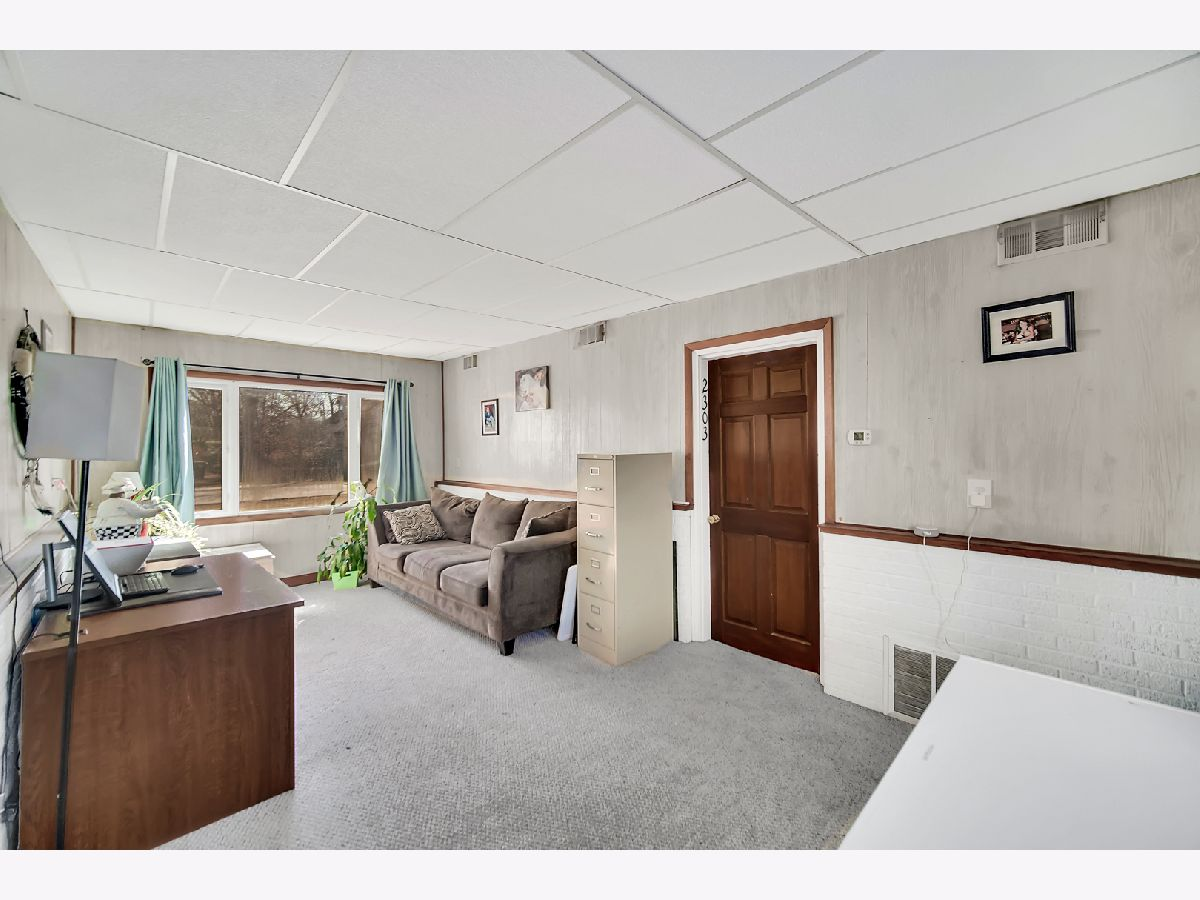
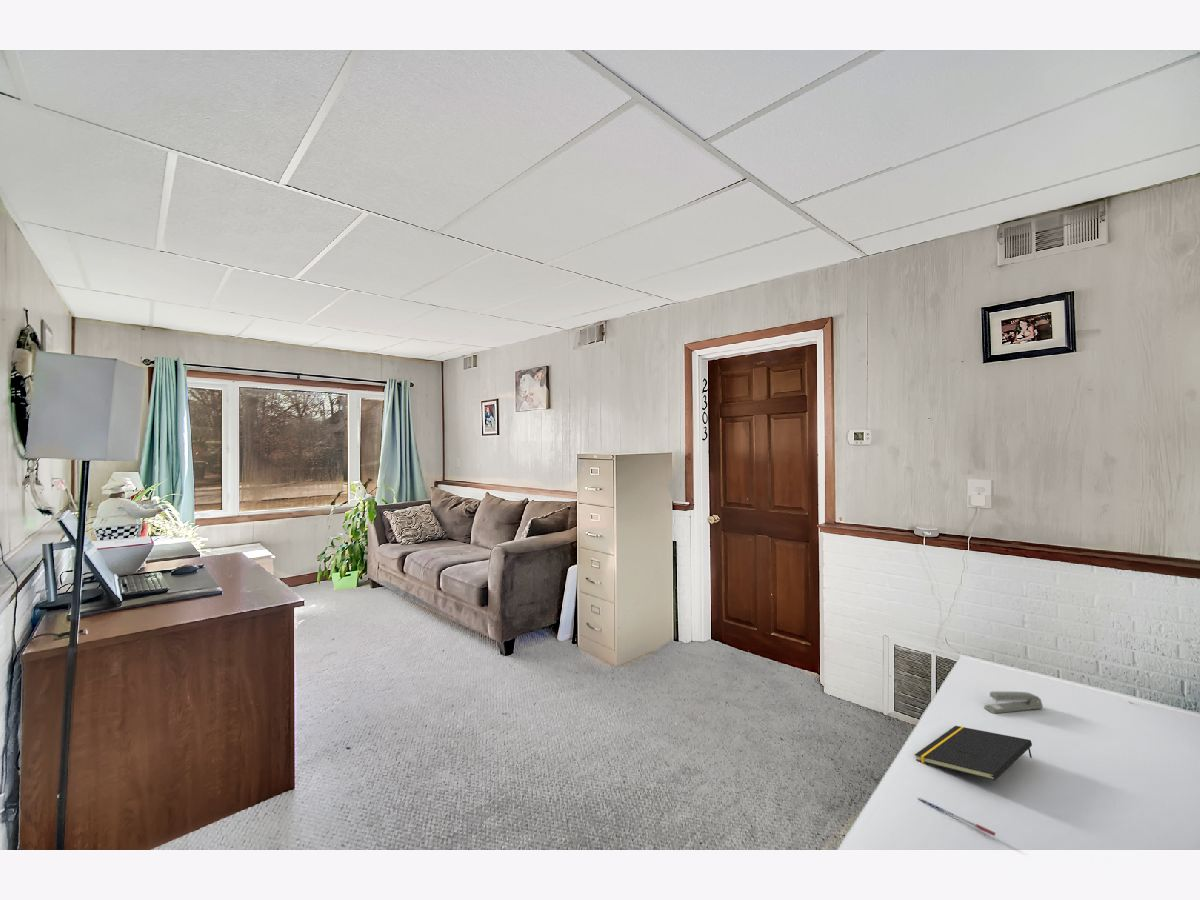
+ notepad [914,725,1033,782]
+ pen [916,797,997,837]
+ stapler [983,691,1044,714]
